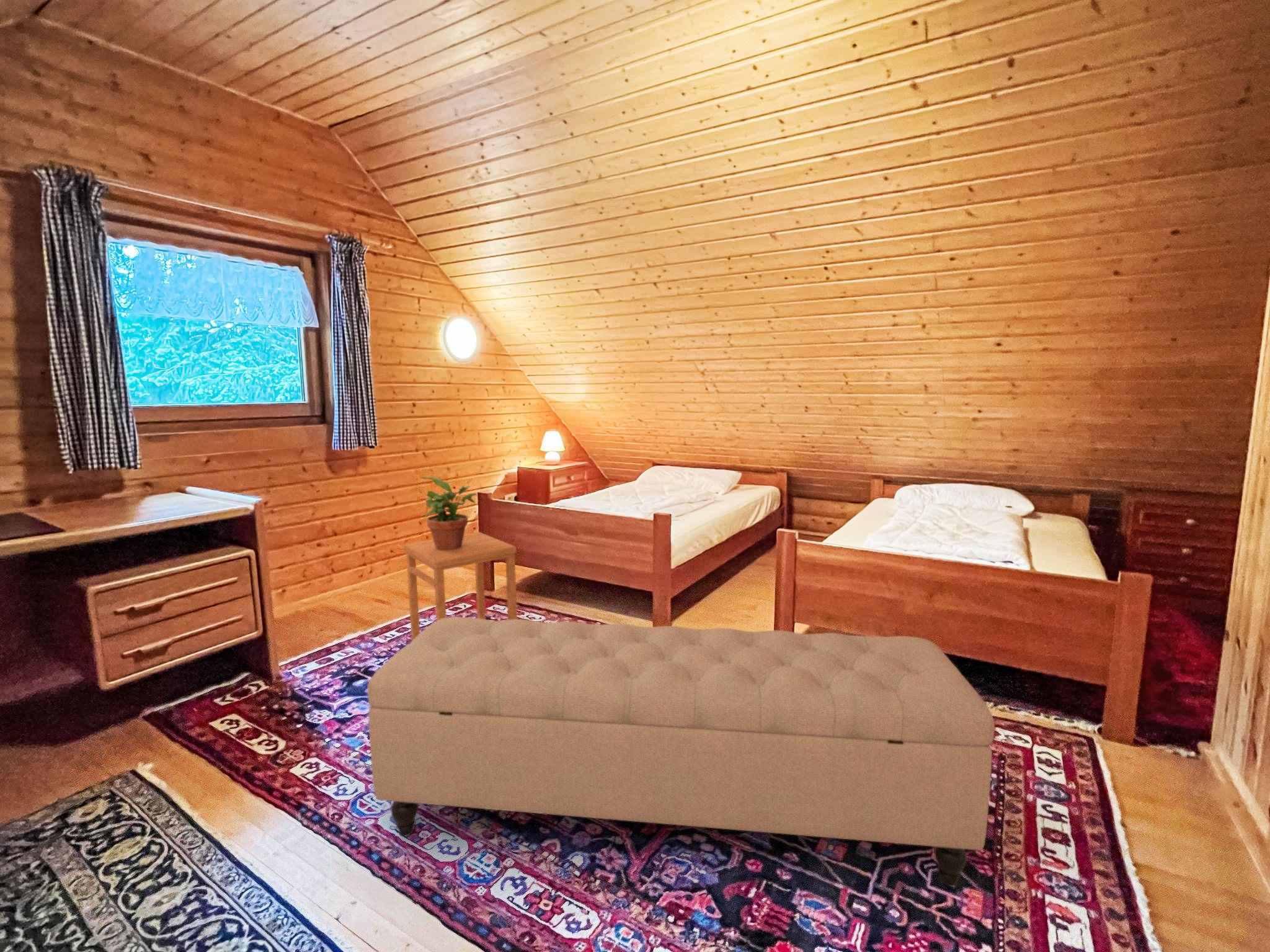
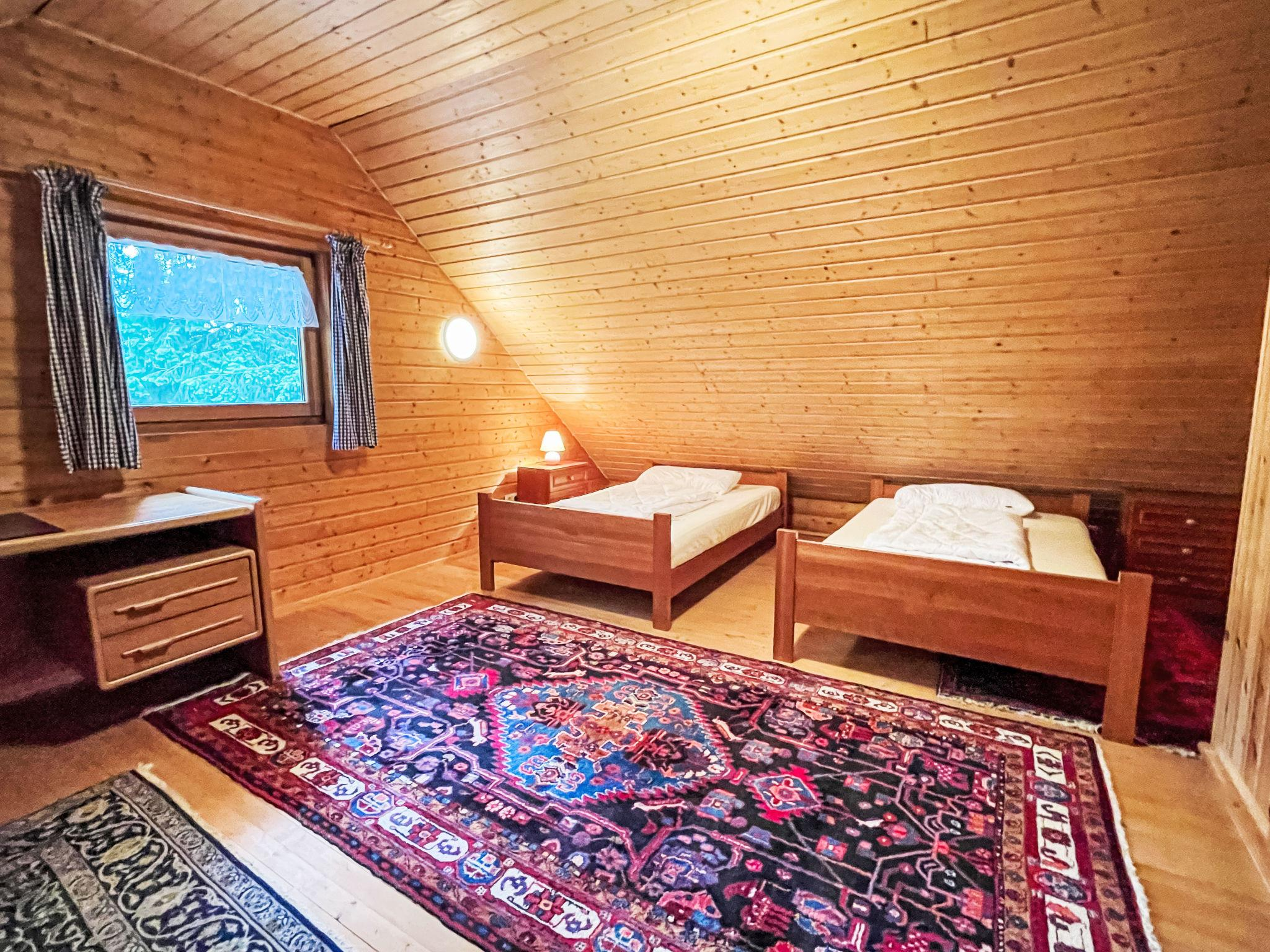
- bench [366,617,995,888]
- potted plant [420,476,477,550]
- side table [403,531,518,641]
